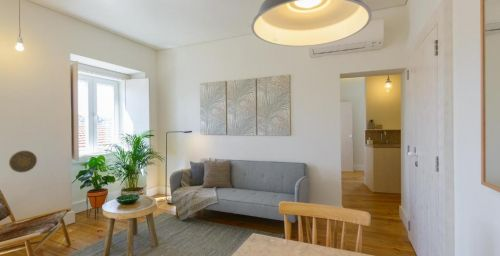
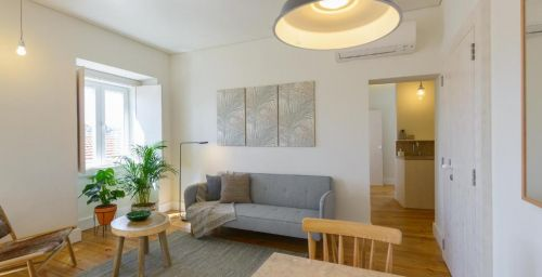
- decorative plate [8,150,38,173]
